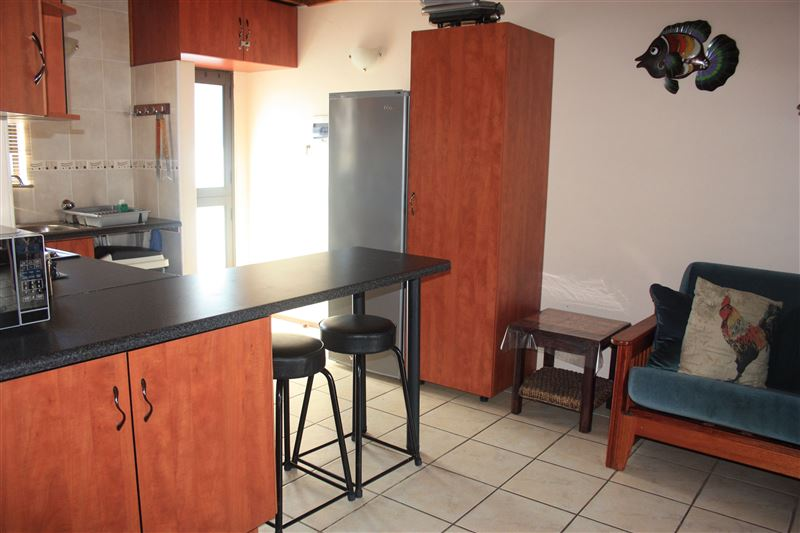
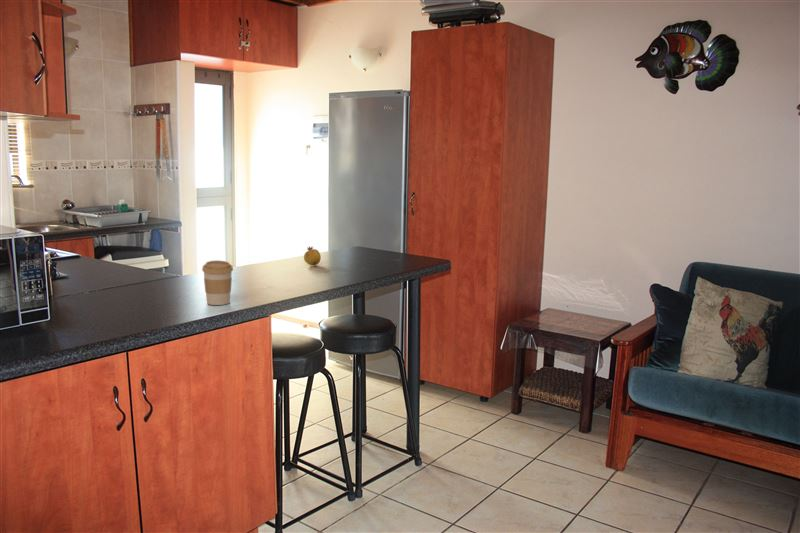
+ coffee cup [201,259,234,306]
+ fruit [303,245,322,267]
